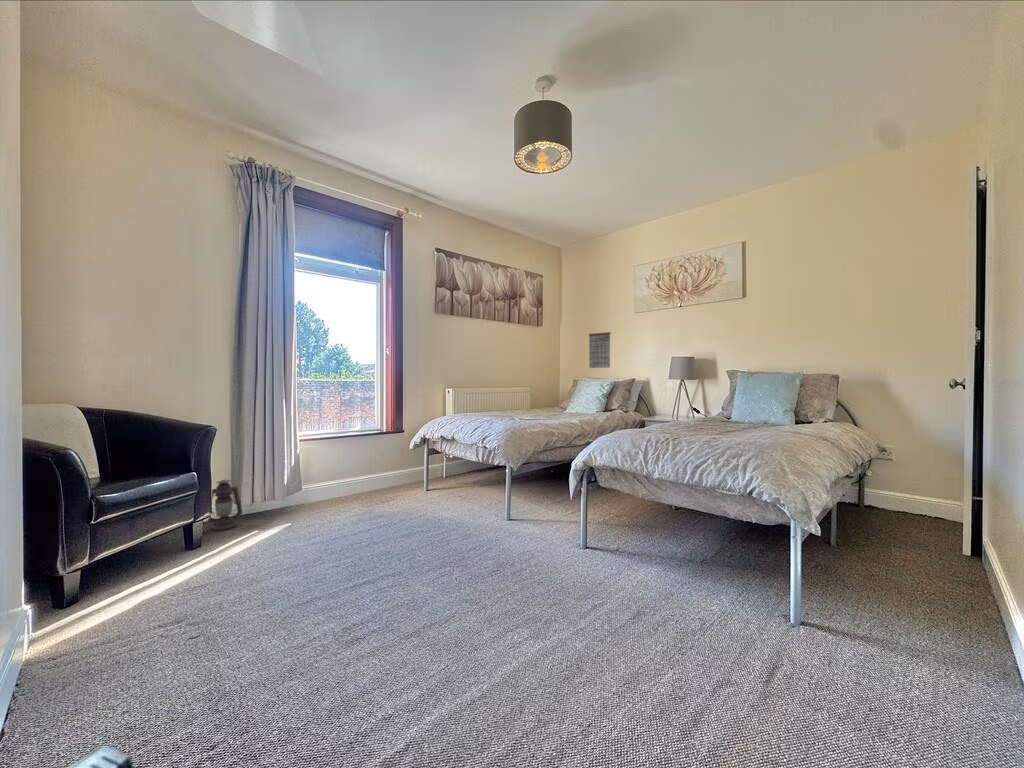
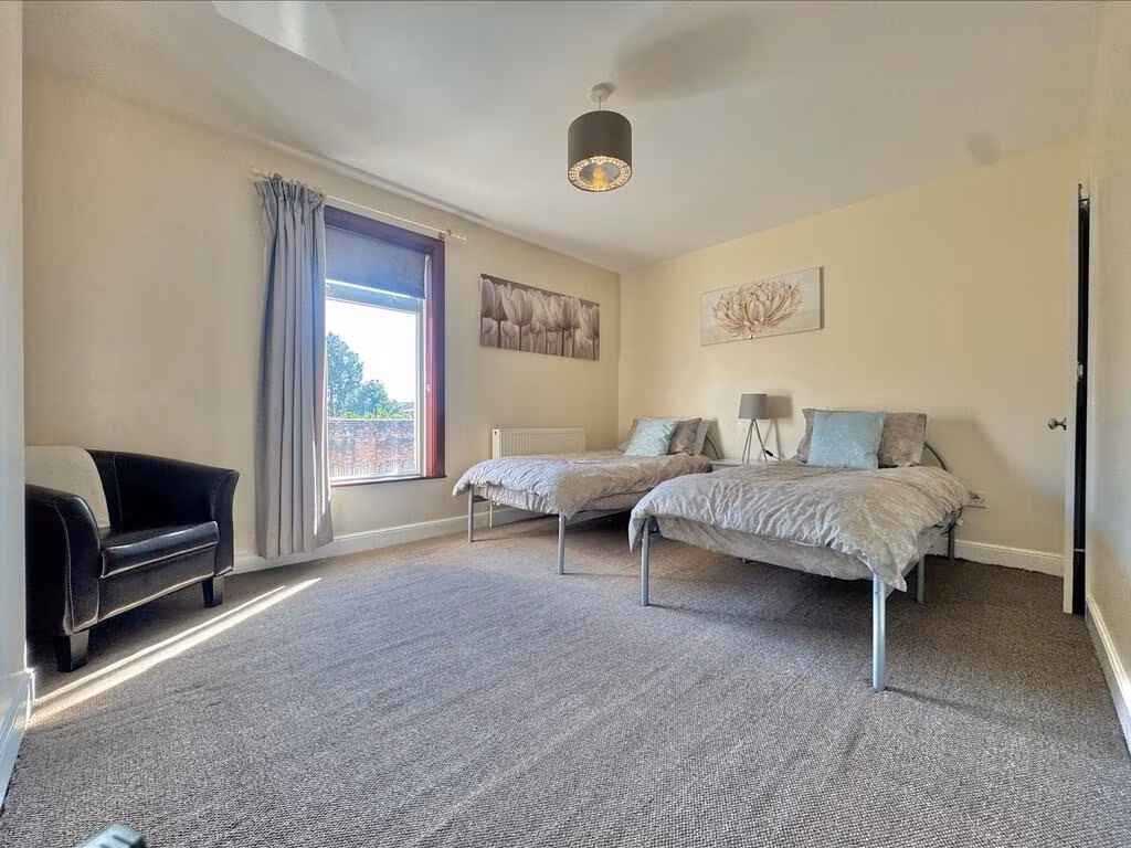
- calendar [588,331,612,369]
- lantern [206,479,243,531]
